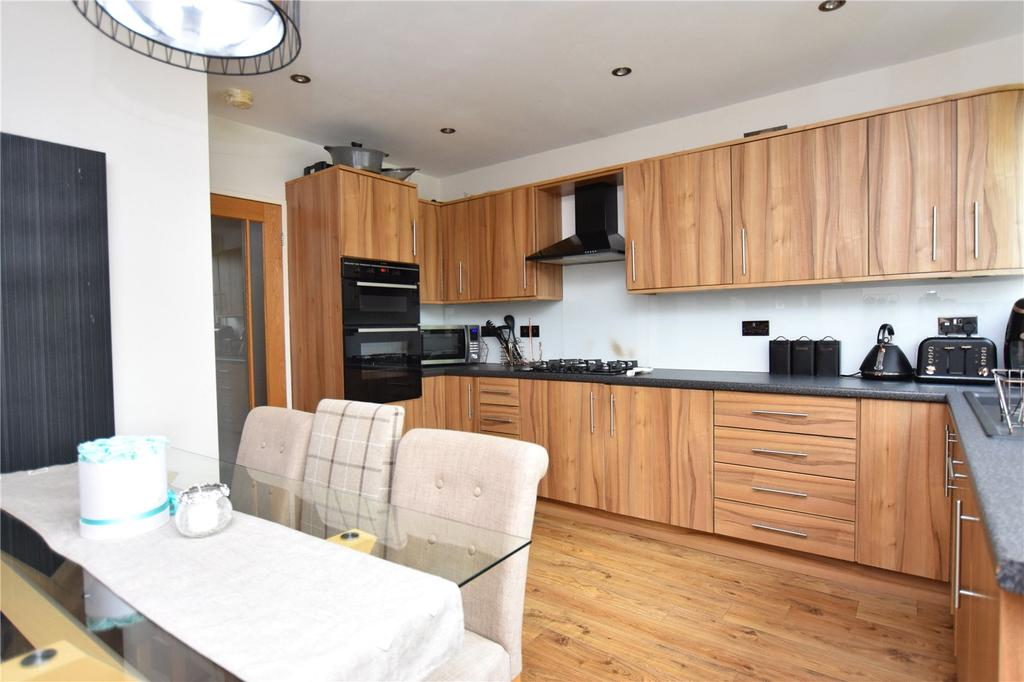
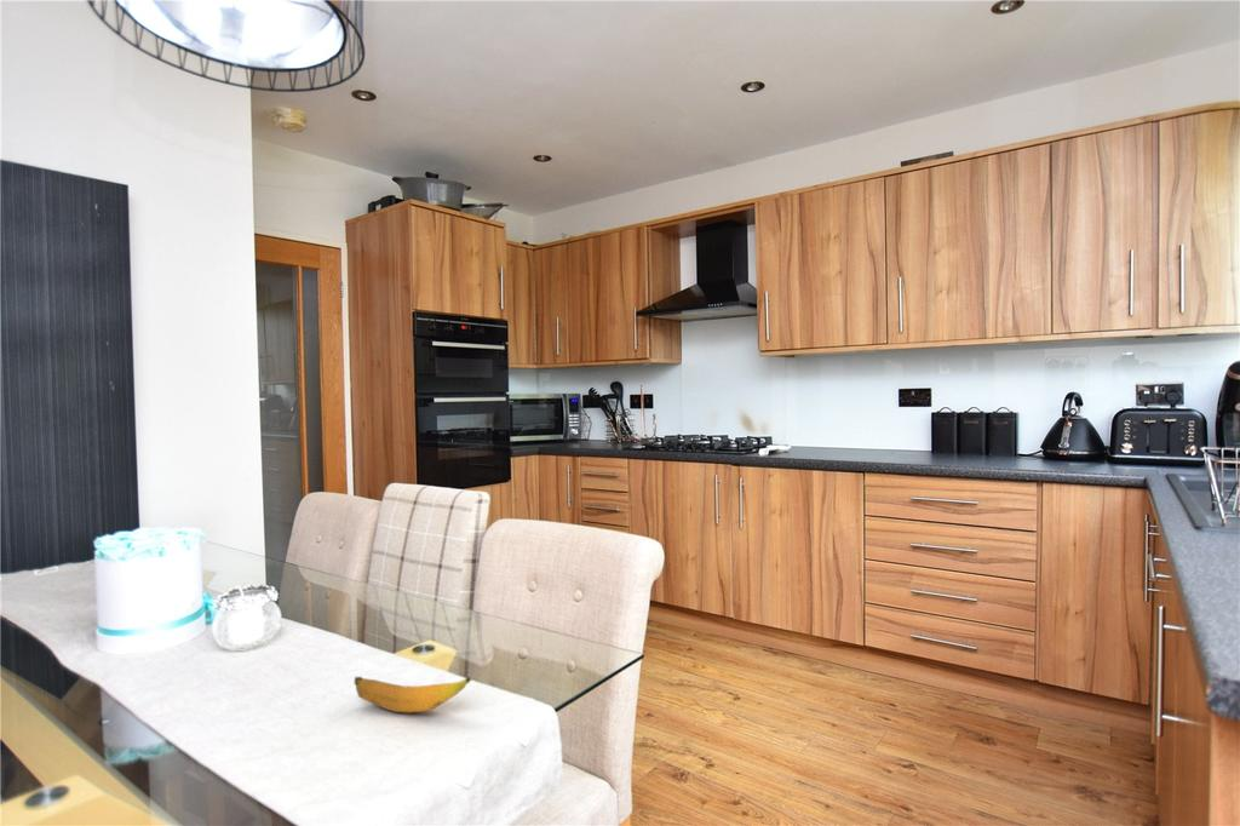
+ banana [354,676,472,713]
